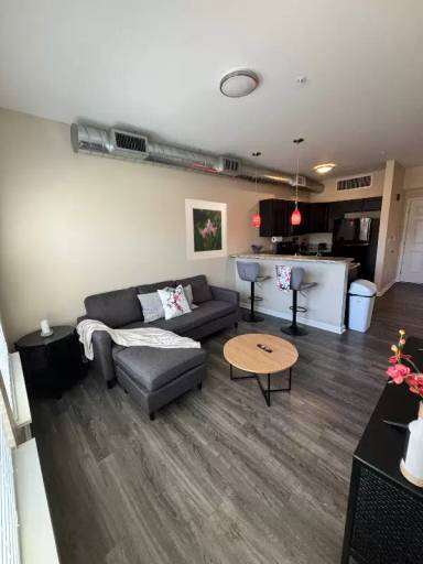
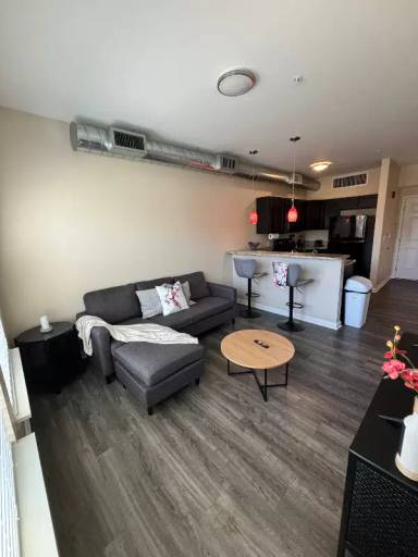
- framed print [184,198,228,262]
